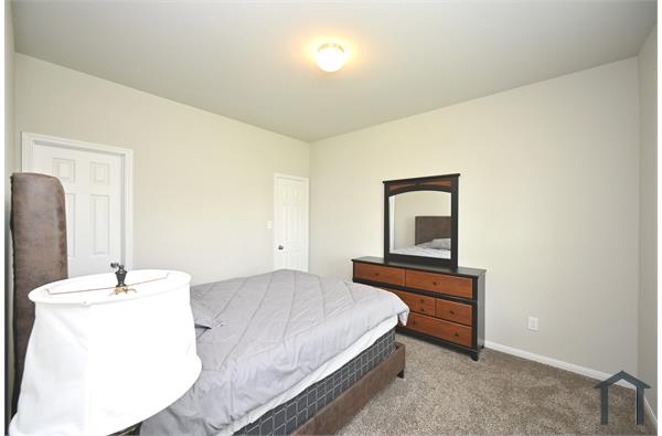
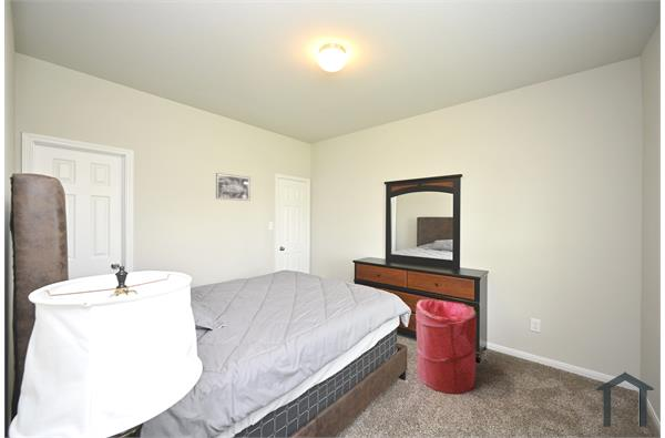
+ wall art [215,172,252,202]
+ laundry hamper [415,298,478,395]
